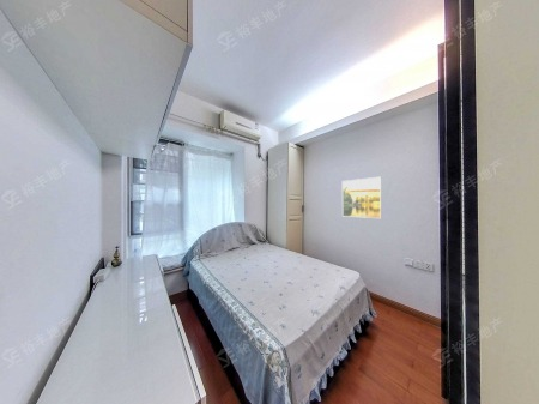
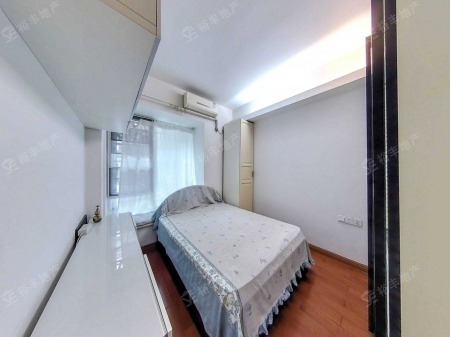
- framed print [341,176,383,219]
